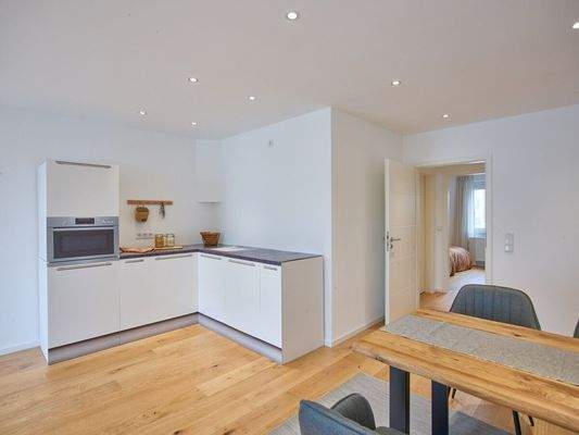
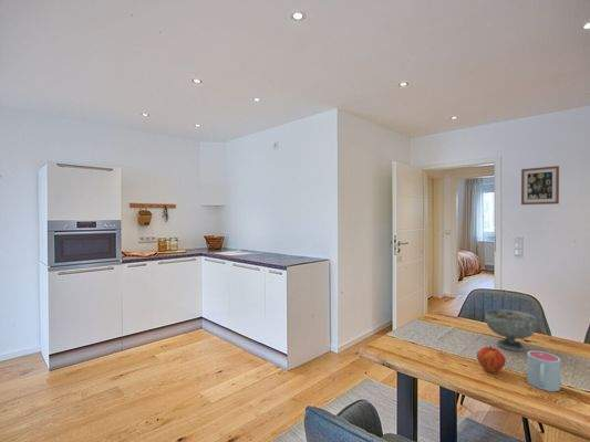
+ bowl [484,308,538,351]
+ wall art [520,165,560,206]
+ fruit [476,345,507,373]
+ mug [526,349,561,392]
